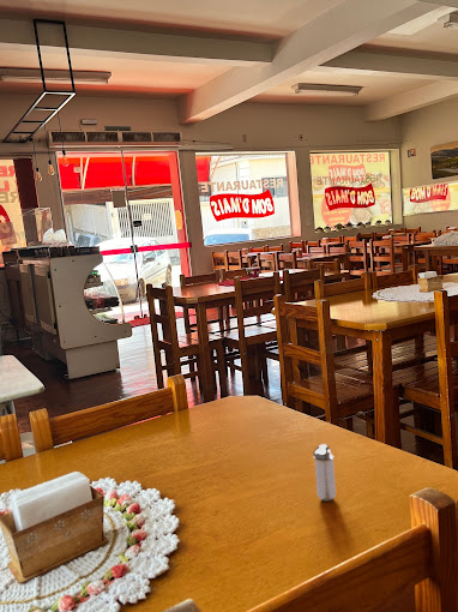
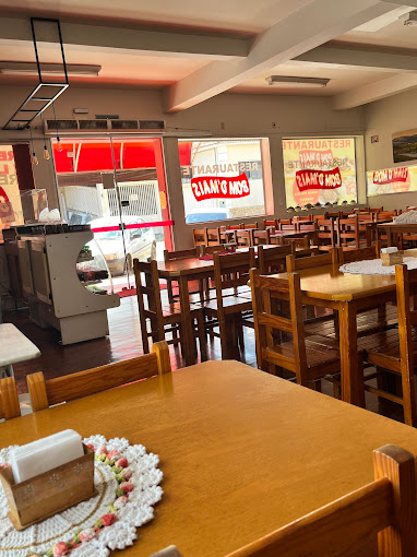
- shaker [312,443,337,503]
